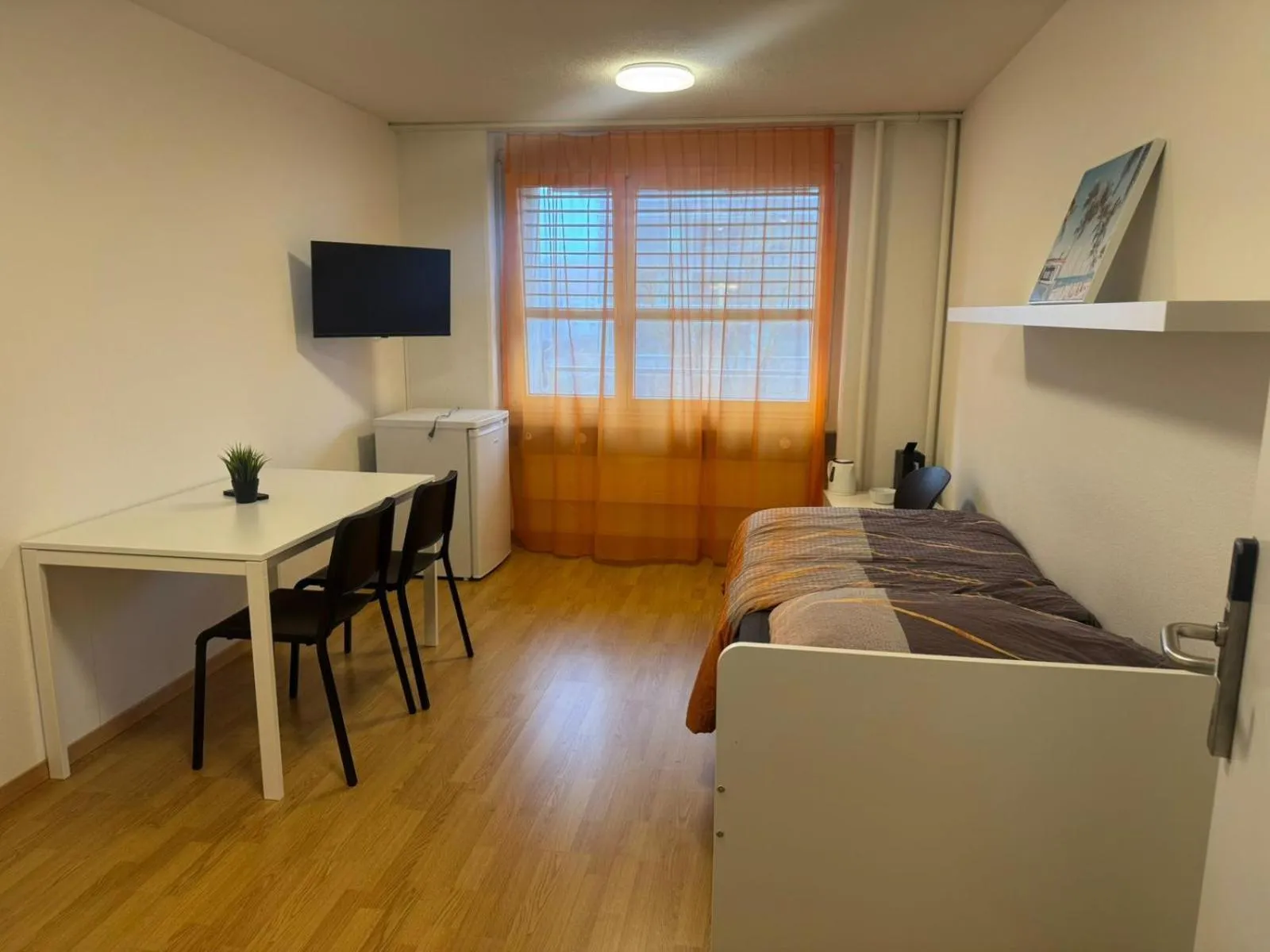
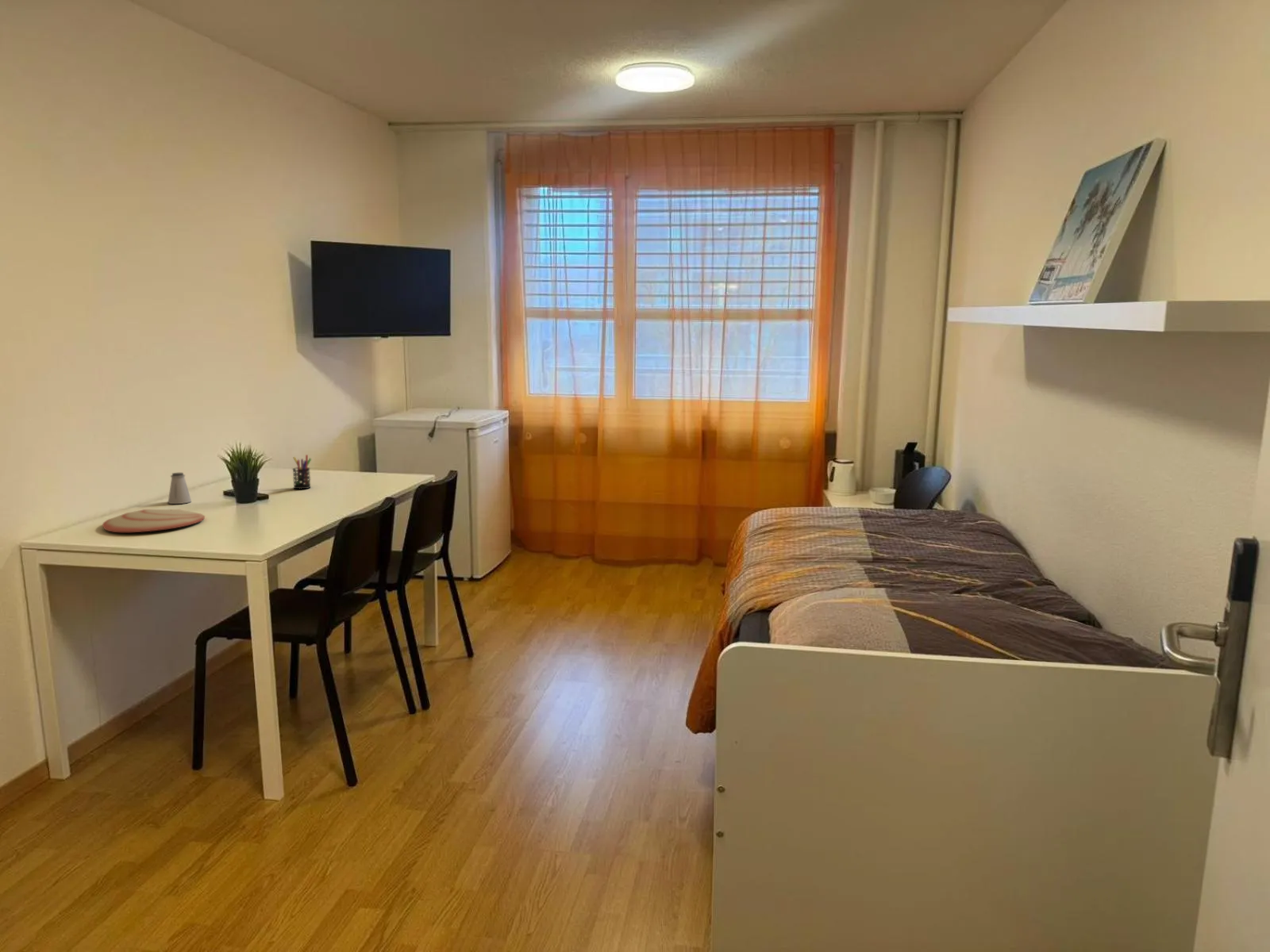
+ saltshaker [167,472,192,505]
+ pen holder [291,454,312,489]
+ plate [102,509,206,533]
